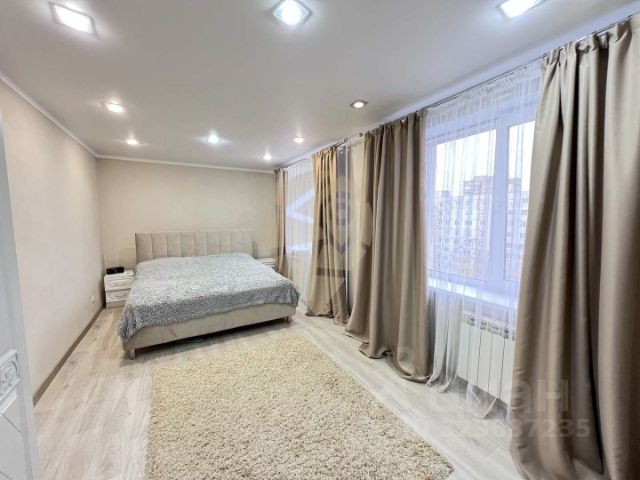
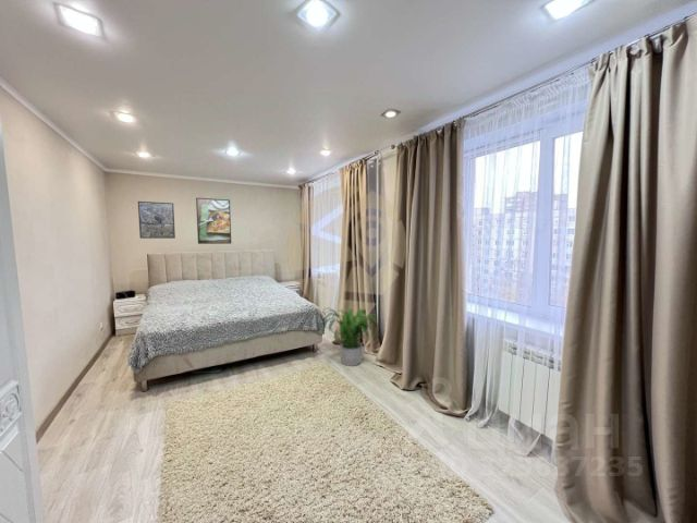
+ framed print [195,197,232,245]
+ potted plant [318,307,384,367]
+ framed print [137,200,176,240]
